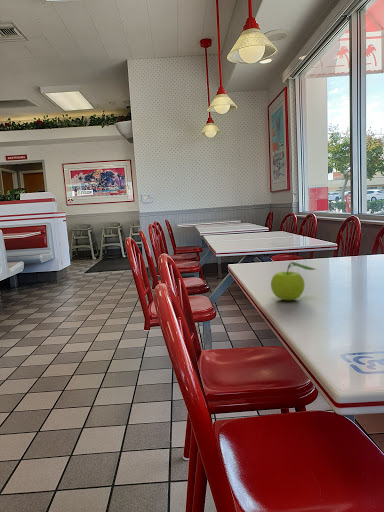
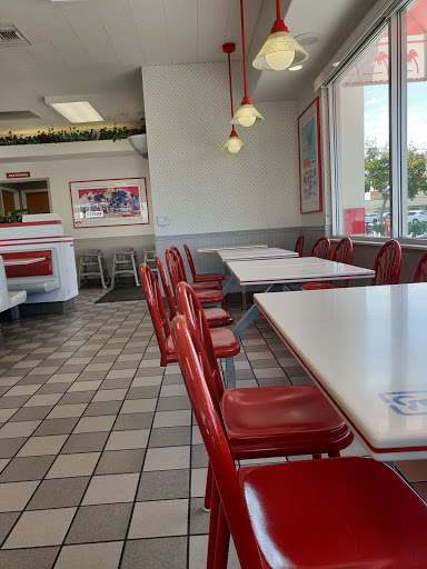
- fruit [270,261,318,301]
